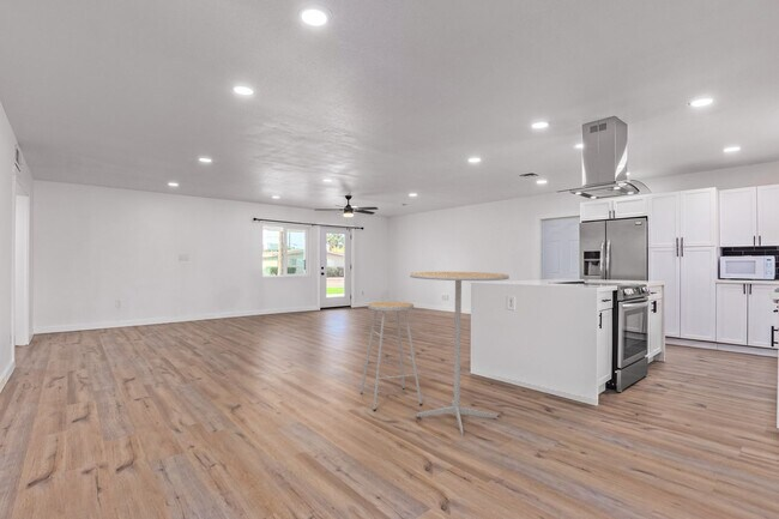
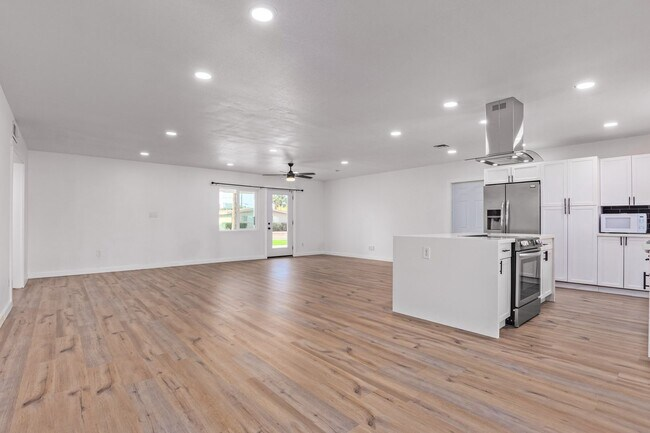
- bar stool [360,271,511,436]
